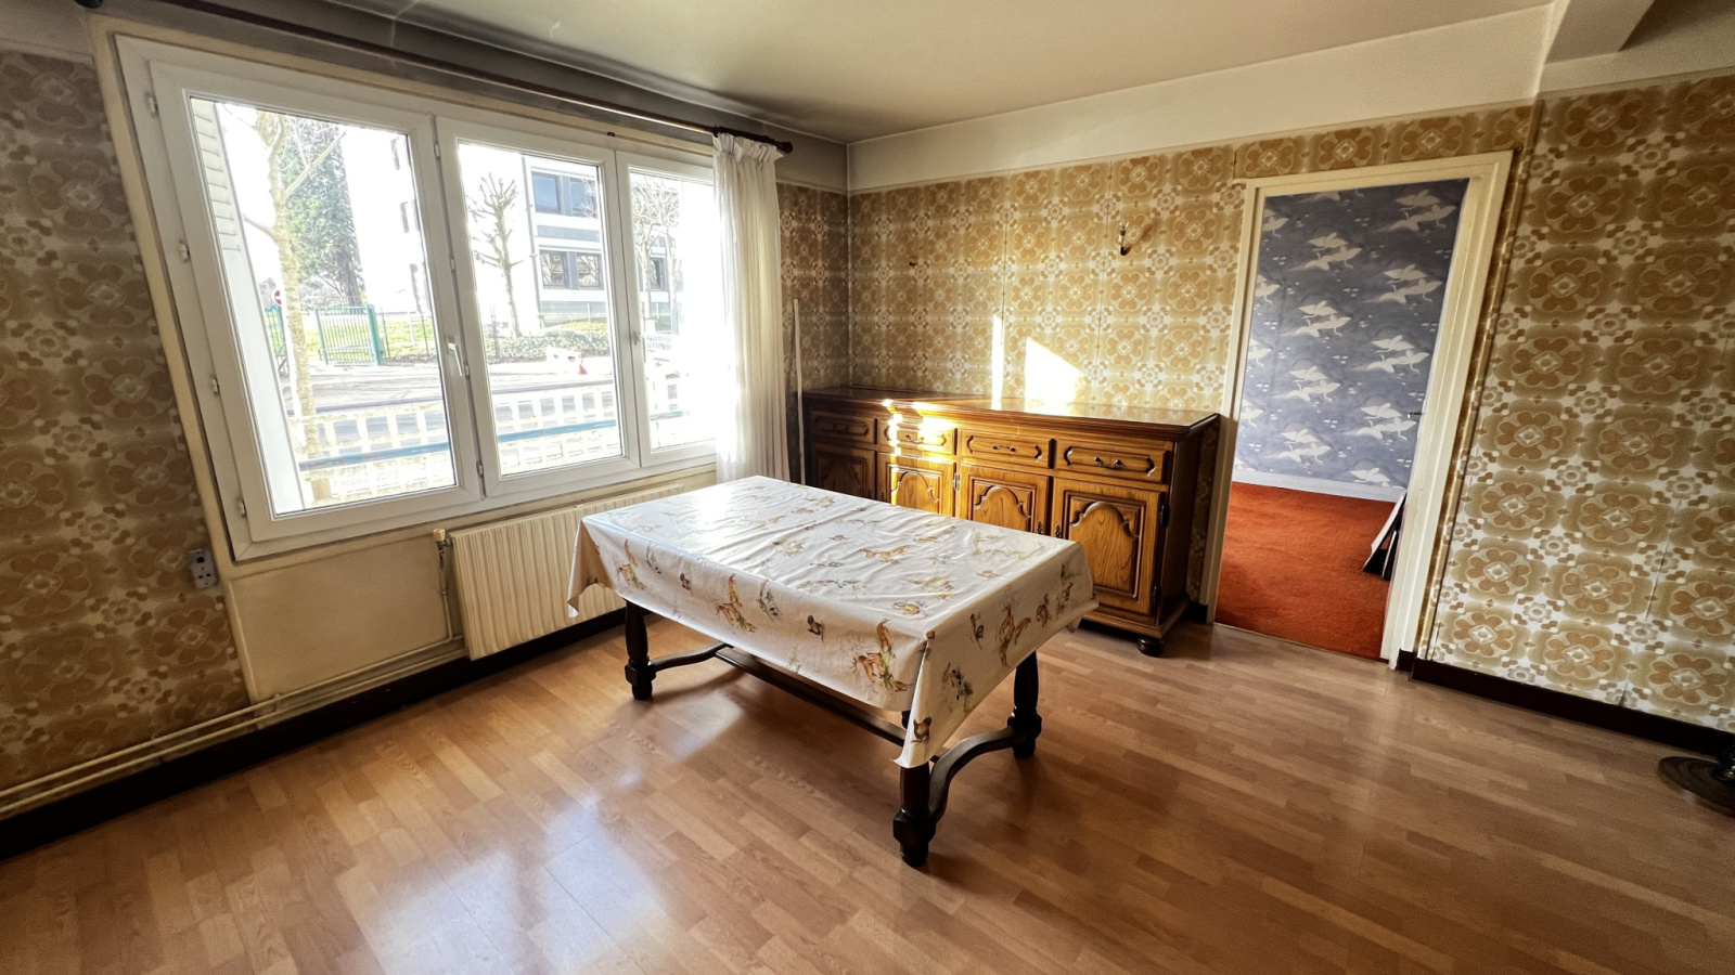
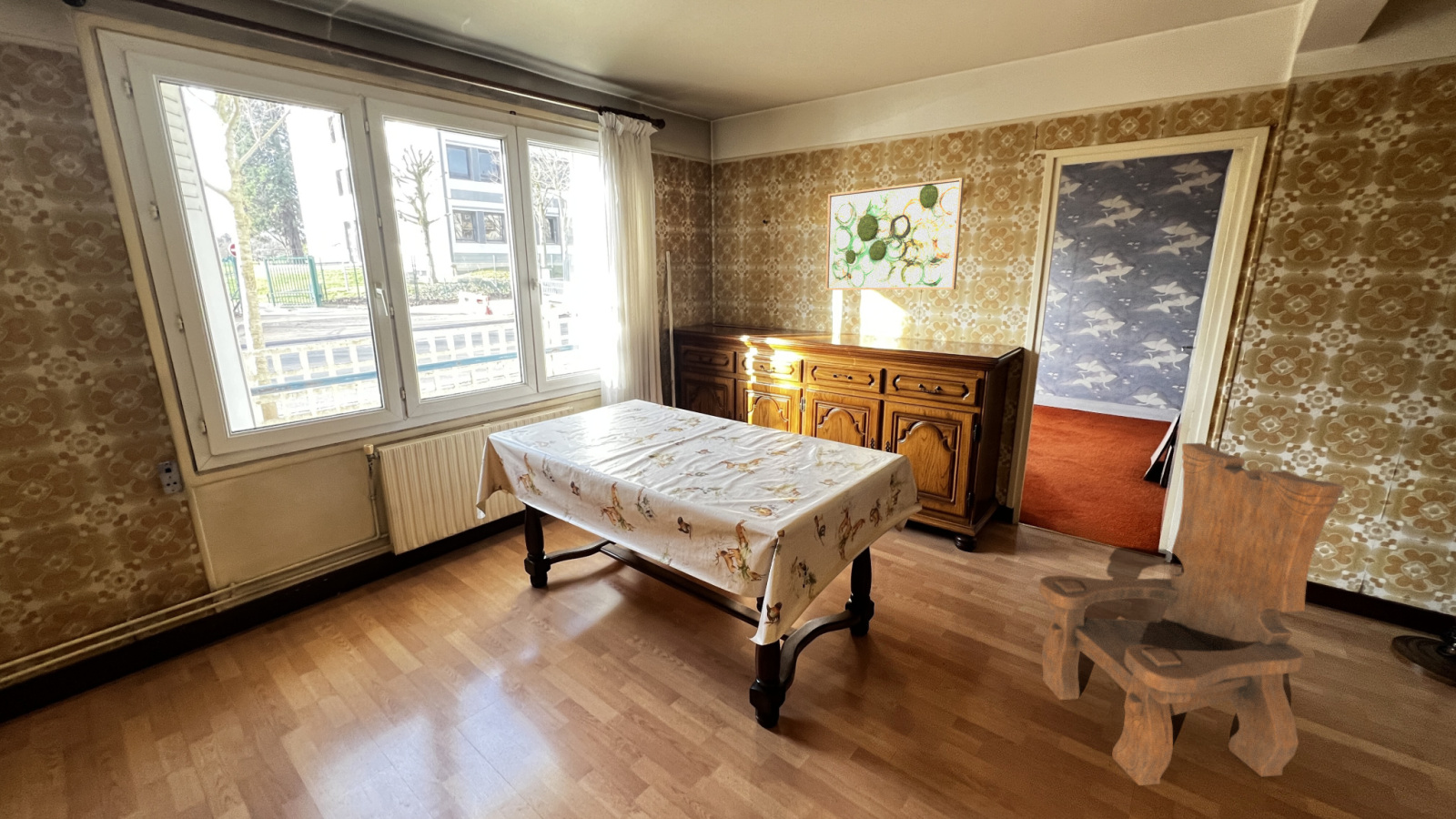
+ wooden chair [1038,442,1346,786]
+ wall art [824,177,965,291]
